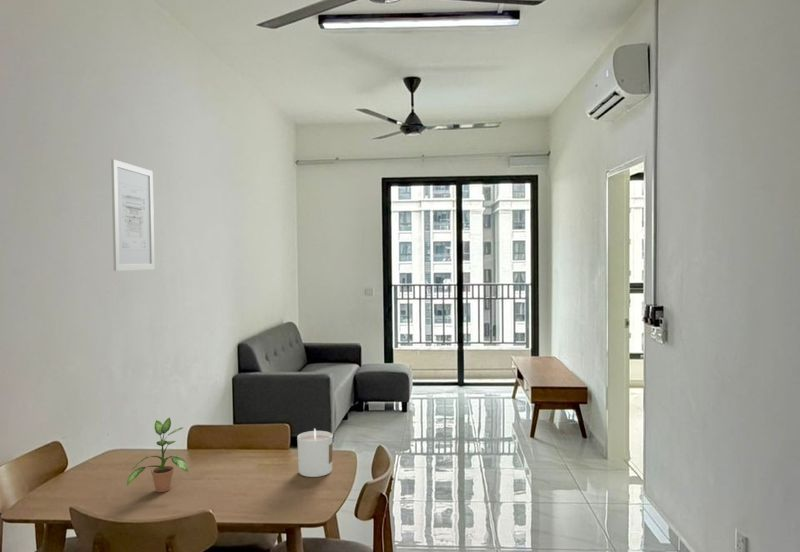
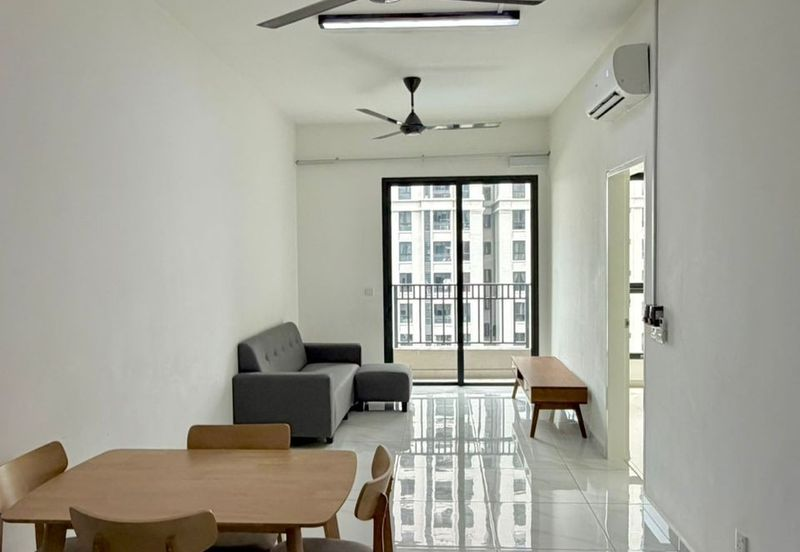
- candle [296,427,334,478]
- wall art [110,158,156,272]
- potted plant [126,417,189,493]
